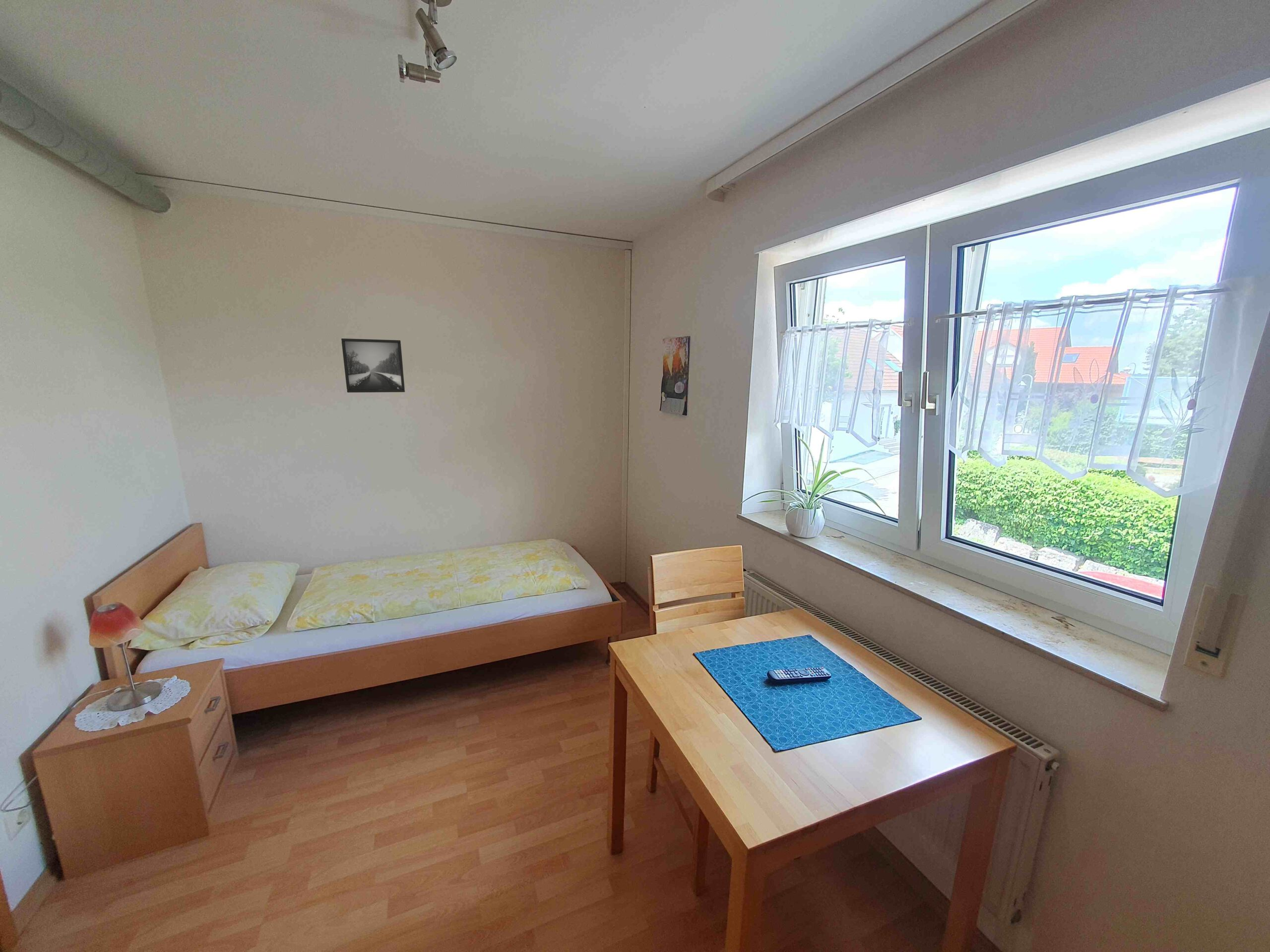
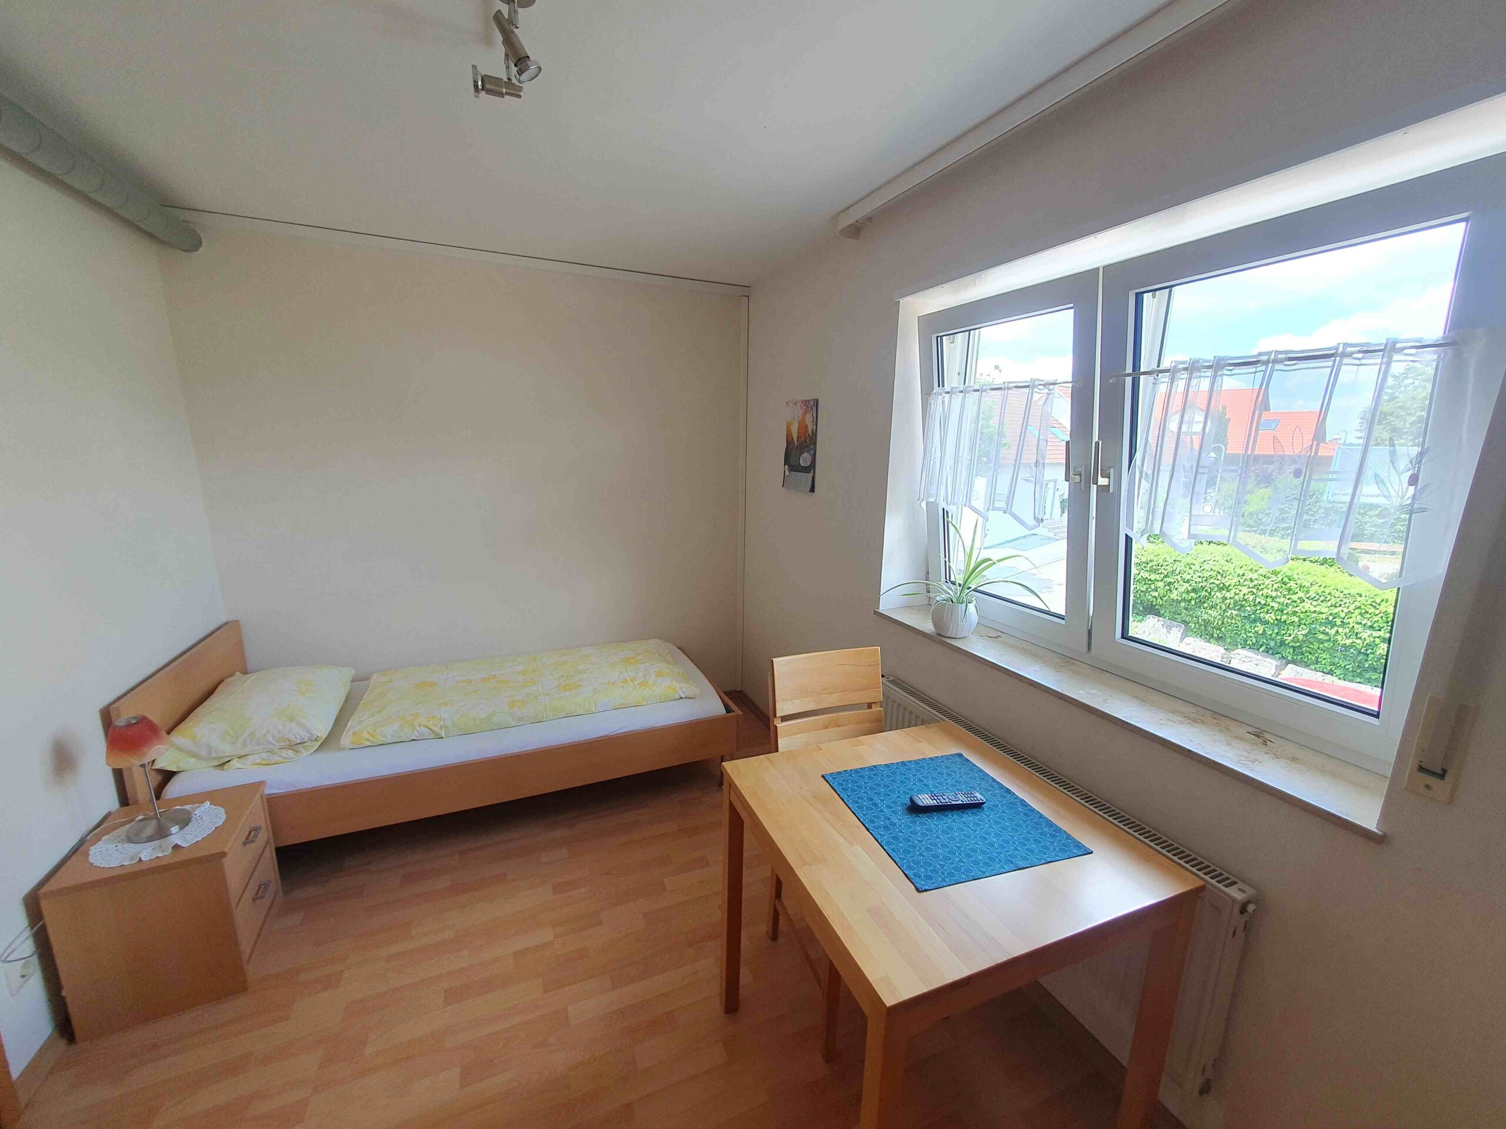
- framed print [341,338,405,393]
